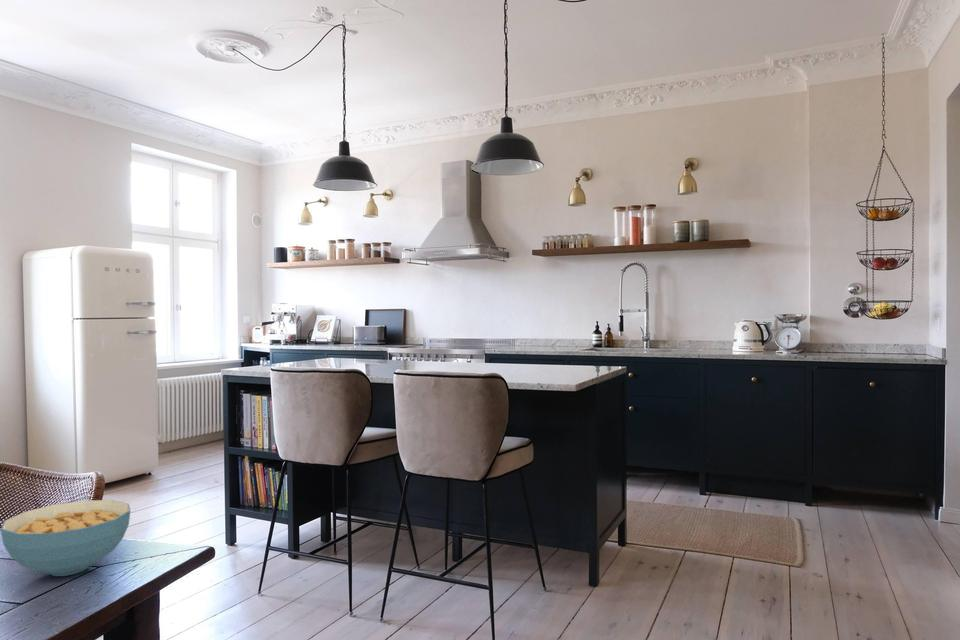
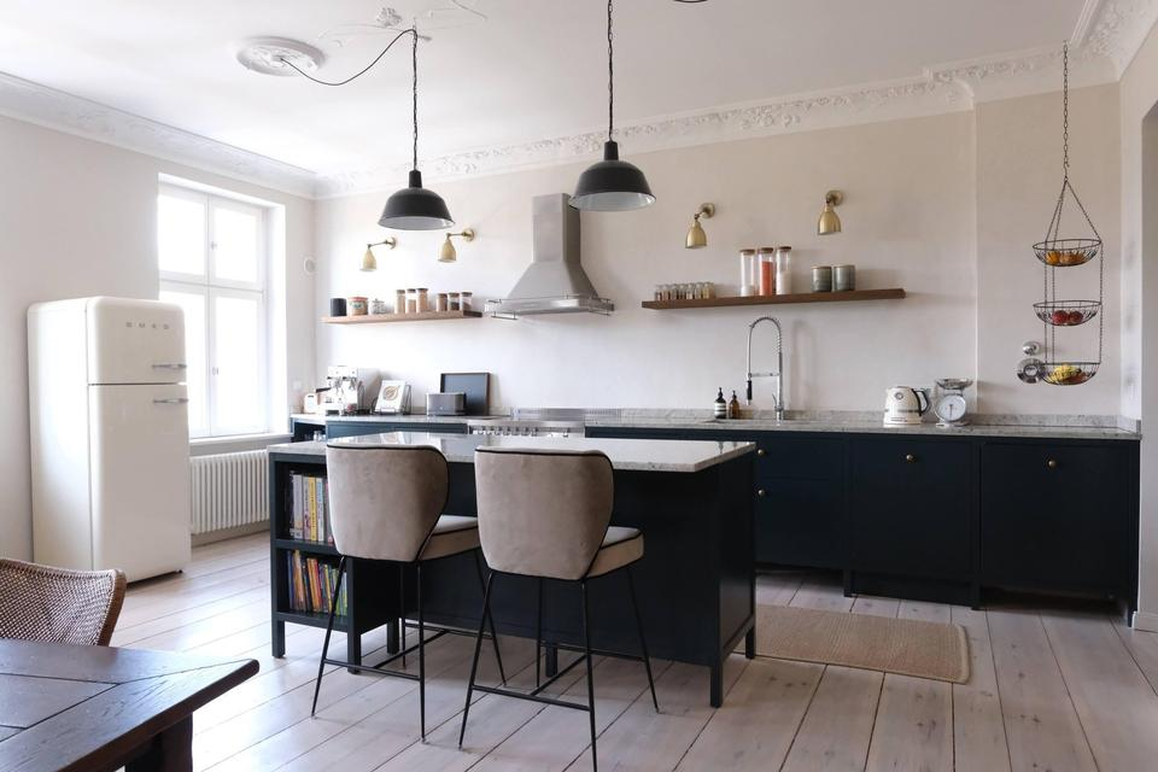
- cereal bowl [0,499,132,577]
